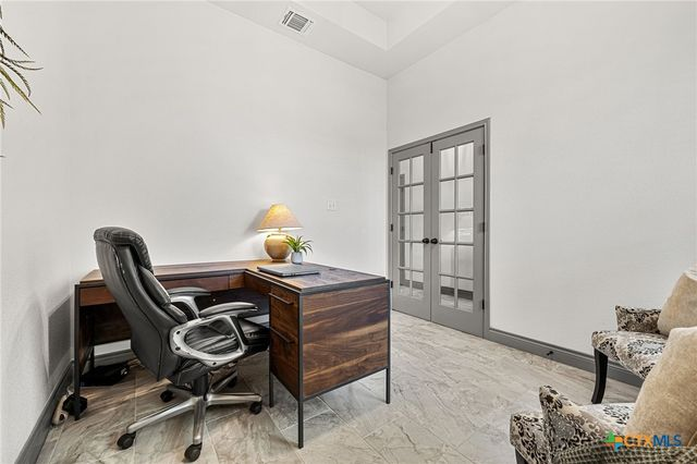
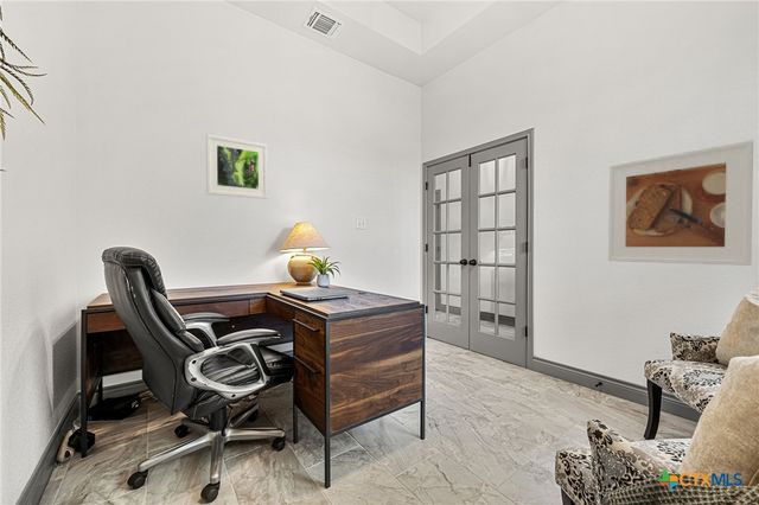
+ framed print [205,133,269,200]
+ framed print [607,139,754,267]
